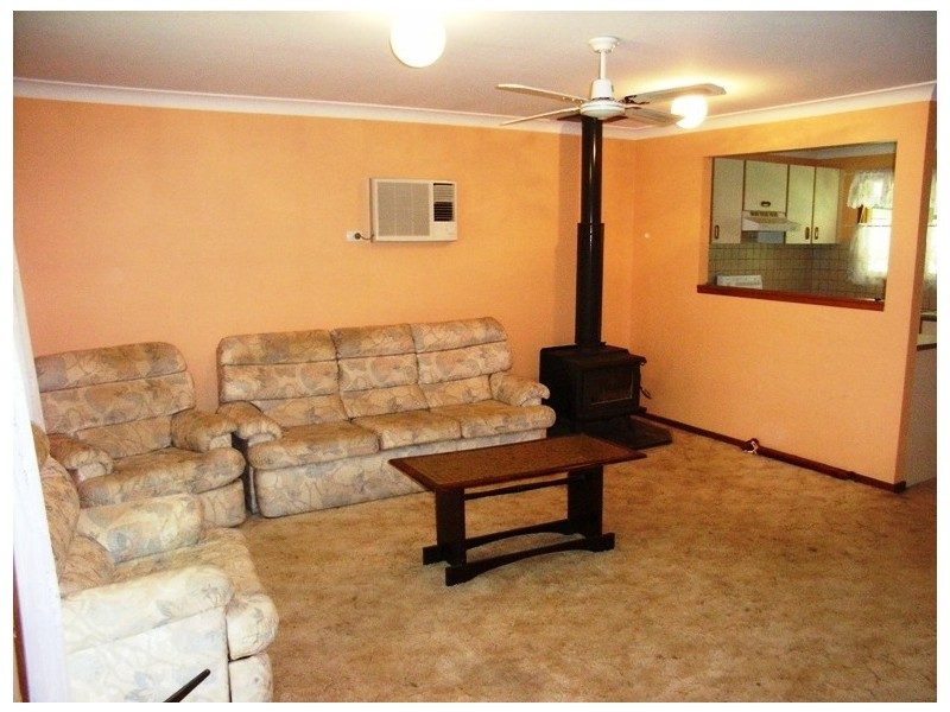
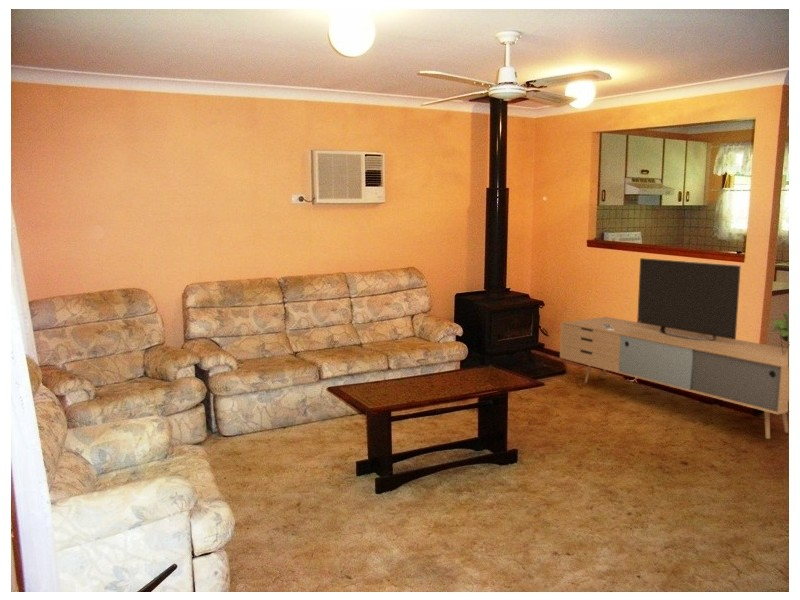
+ media console [559,257,790,440]
